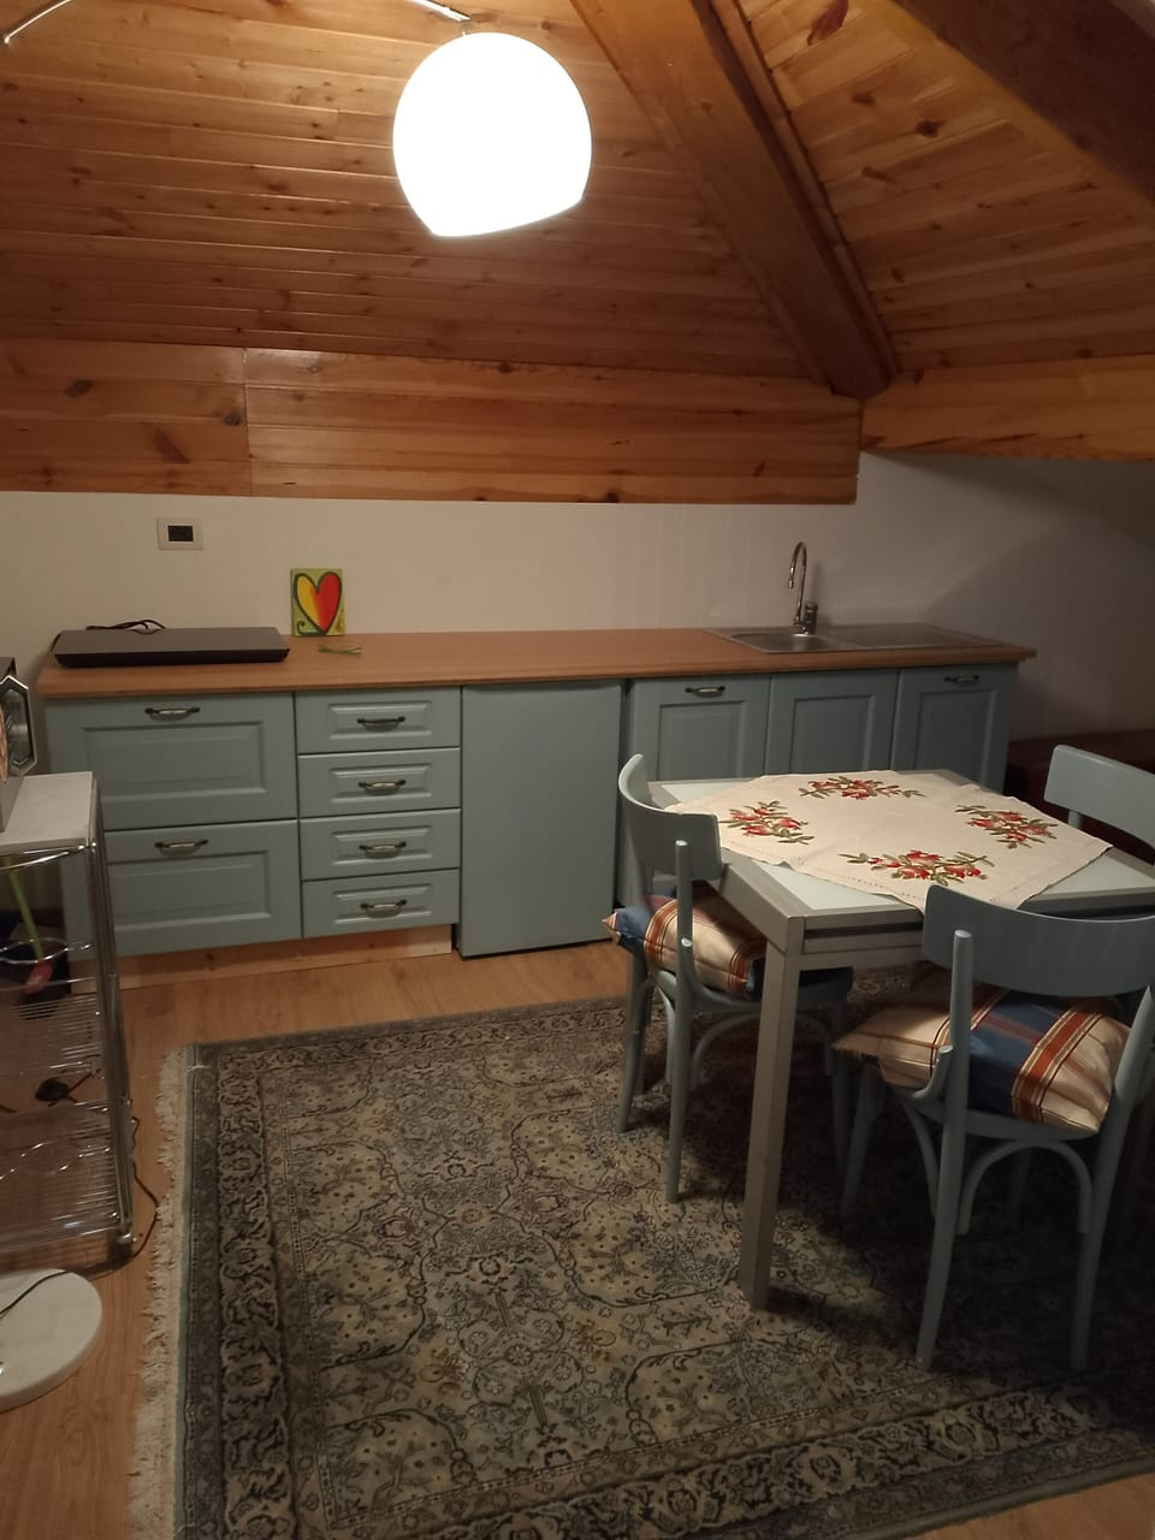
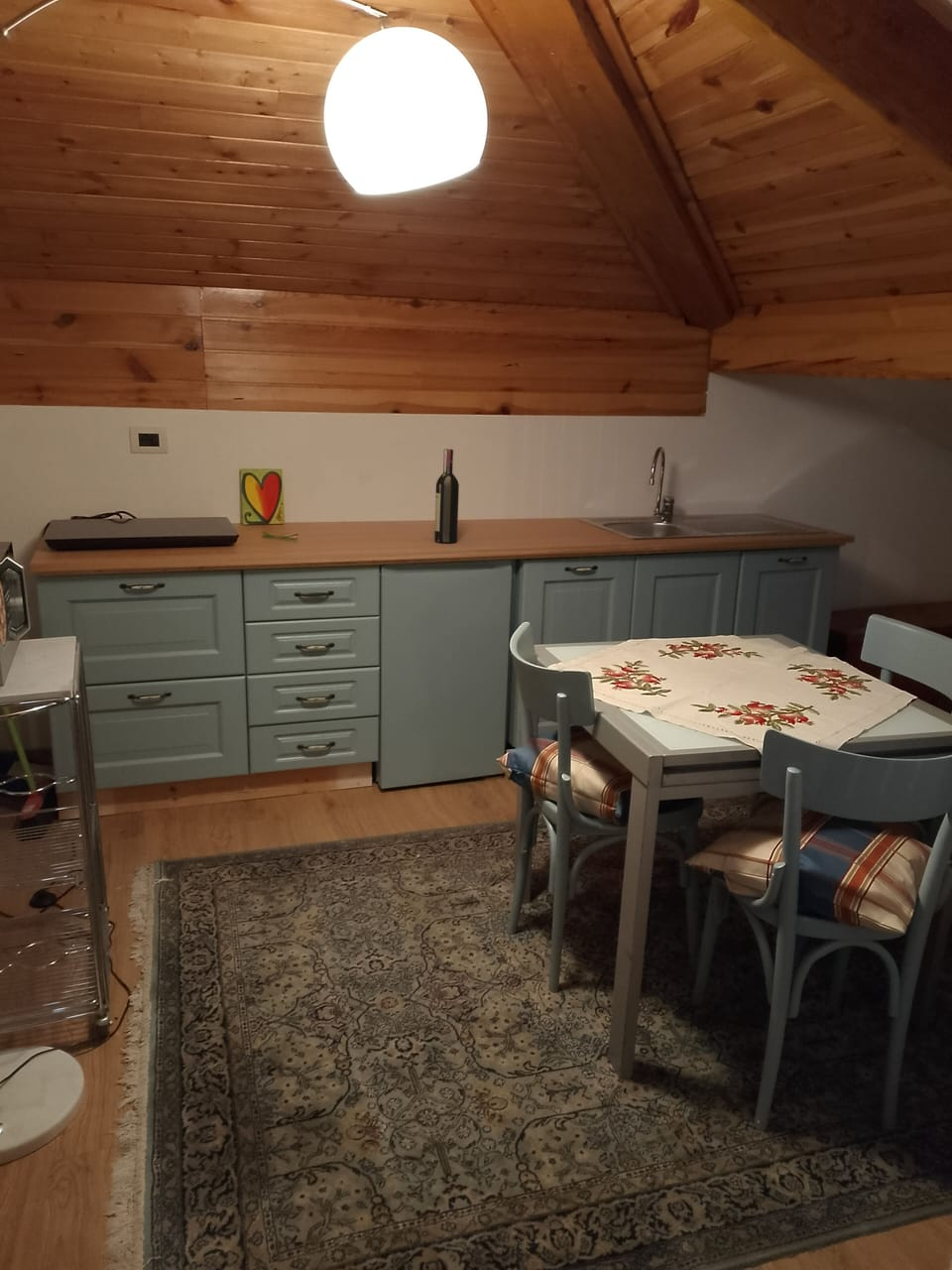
+ wine bottle [433,447,460,544]
